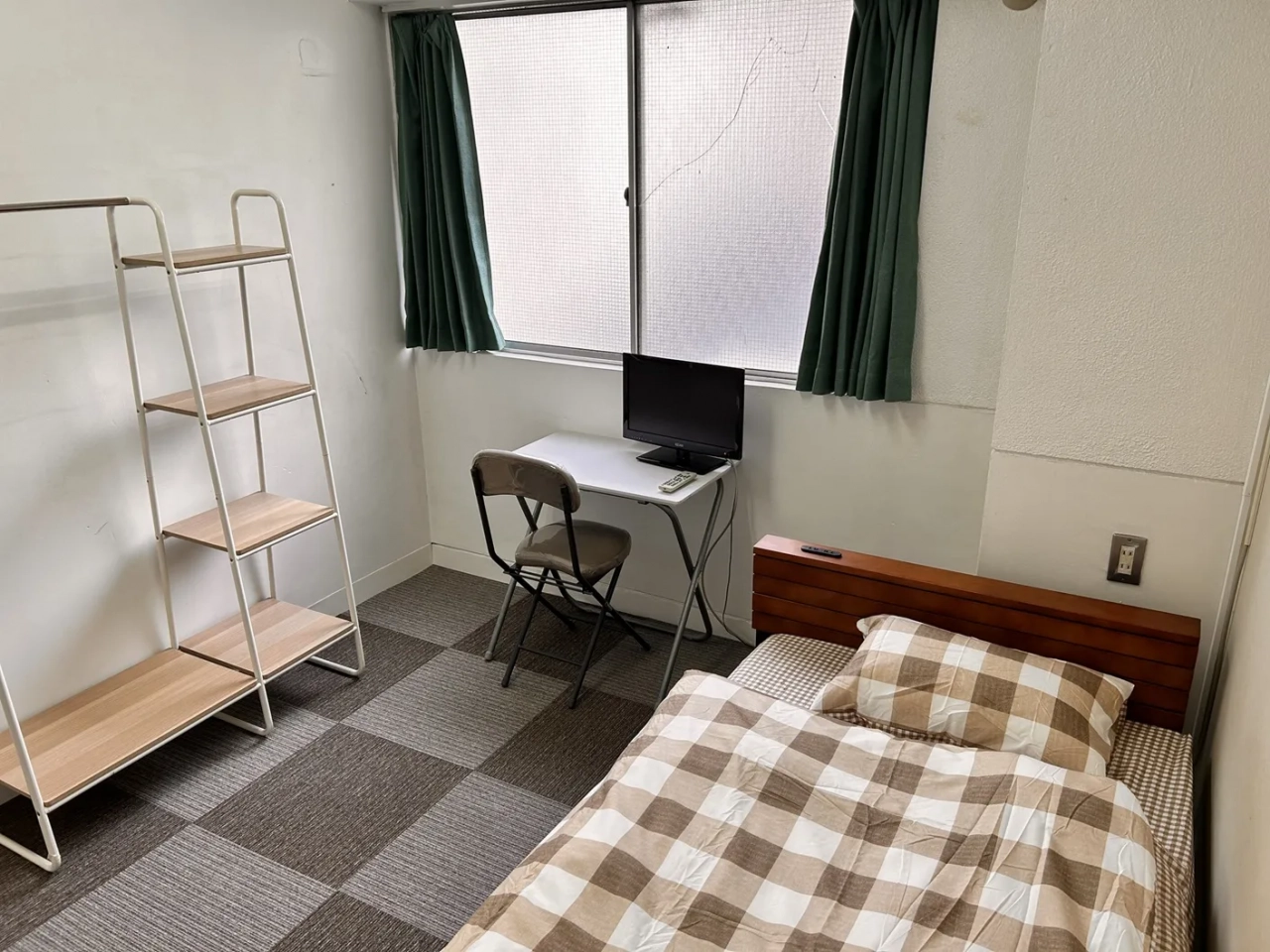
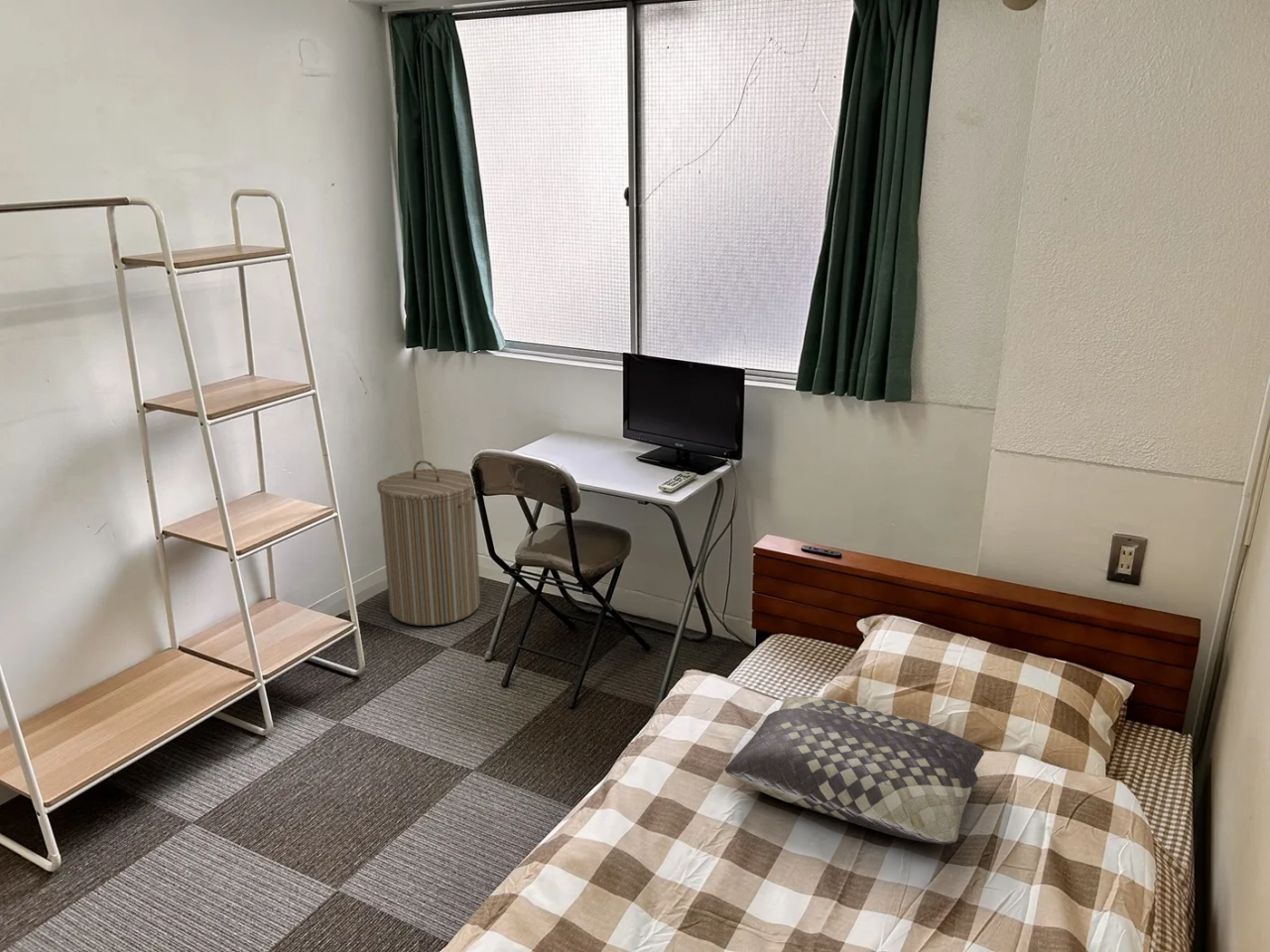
+ laundry hamper [376,459,481,627]
+ cushion [723,695,985,845]
